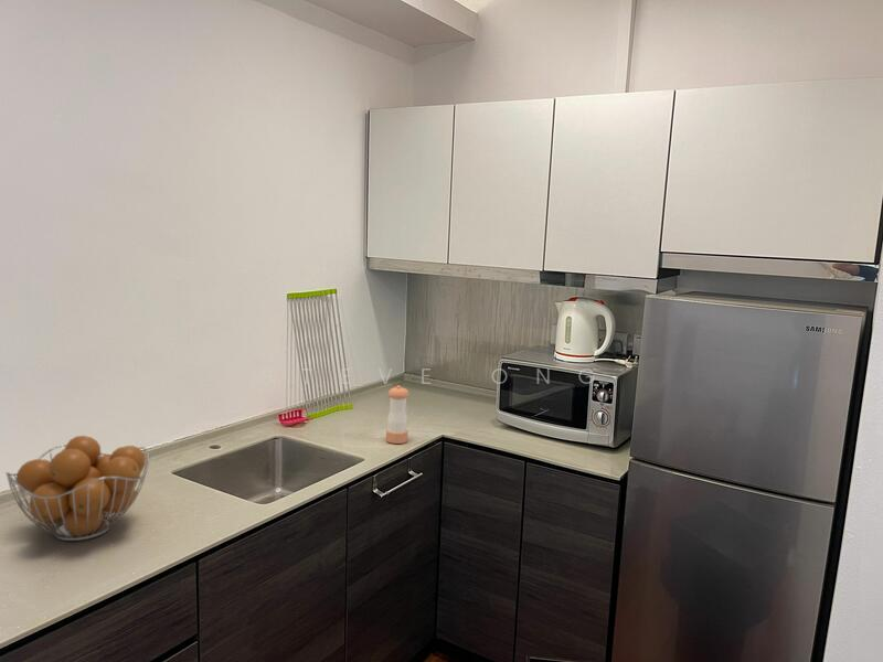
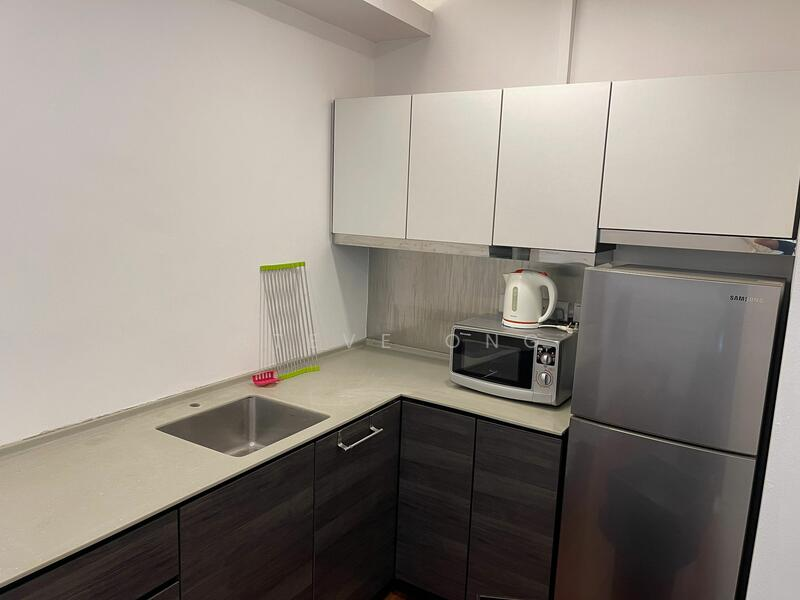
- pepper shaker [385,384,409,445]
- fruit basket [4,435,150,542]
